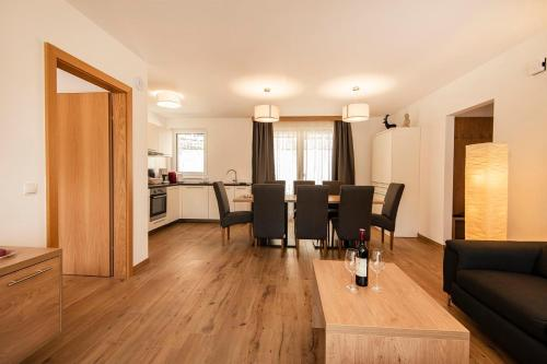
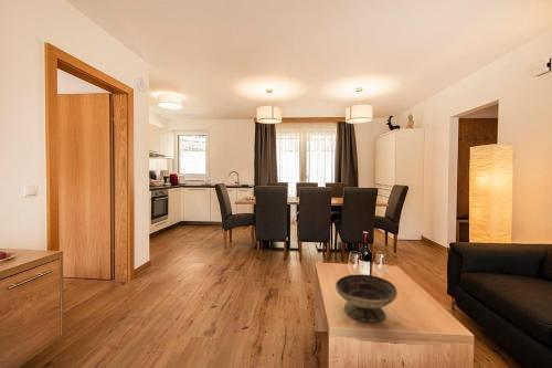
+ decorative bowl [335,273,399,324]
